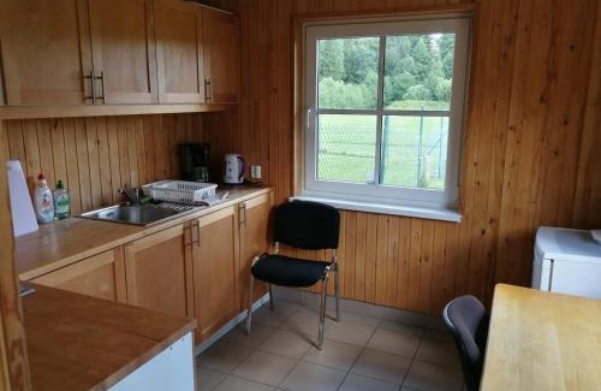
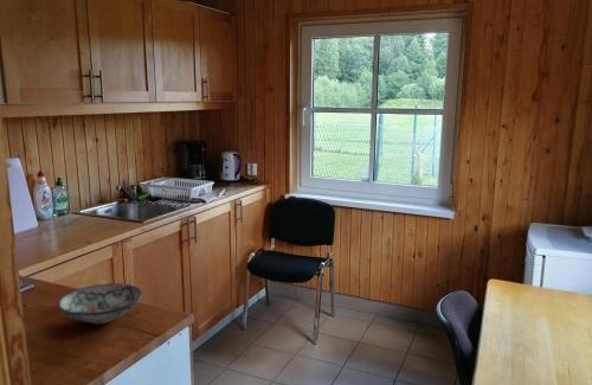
+ bowl [56,282,143,325]
